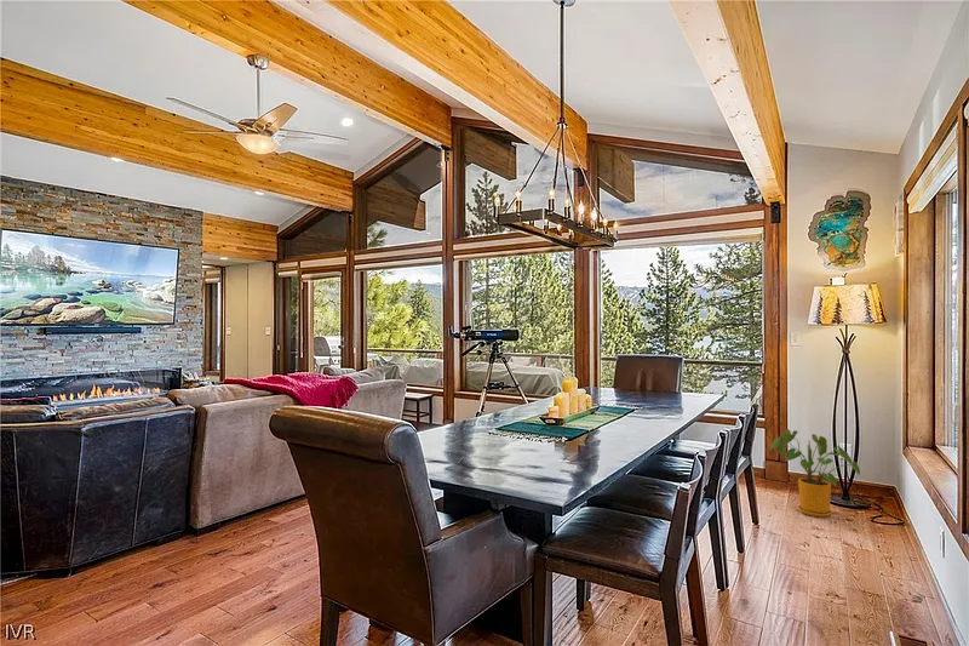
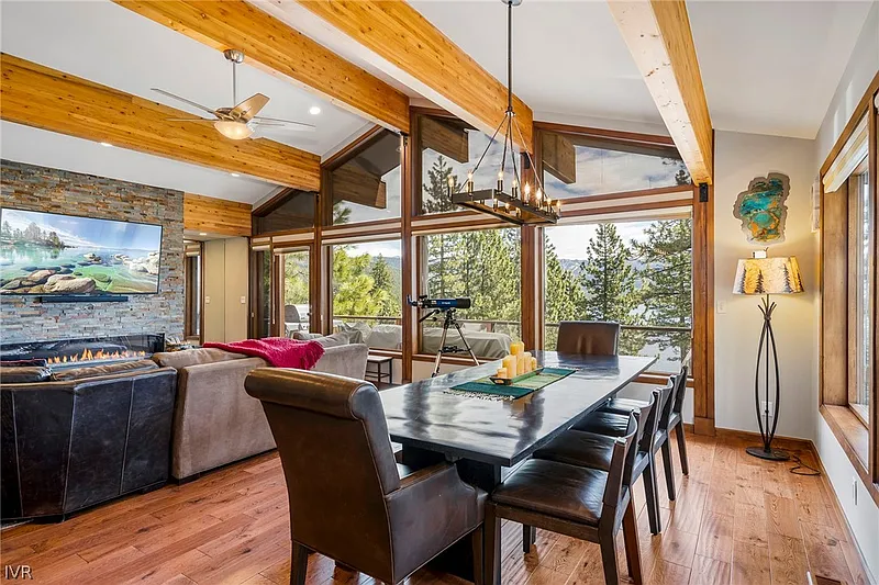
- house plant [769,428,861,519]
